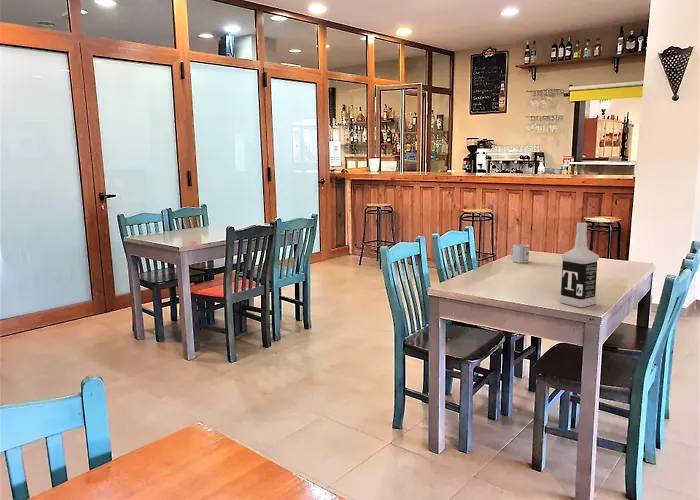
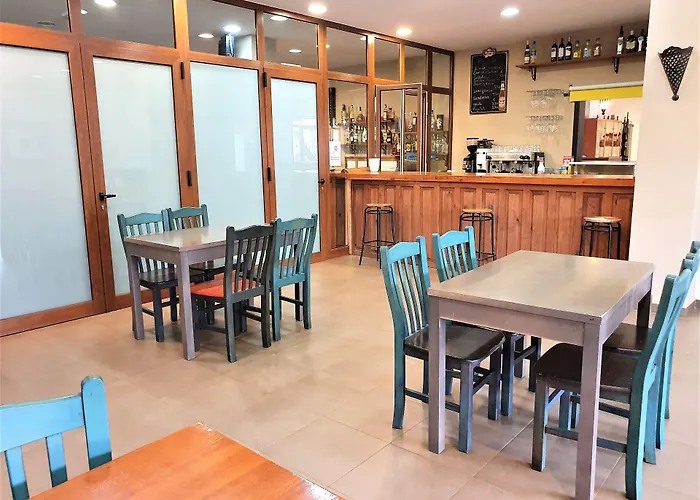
- cup [510,243,530,264]
- vodka [558,222,600,308]
